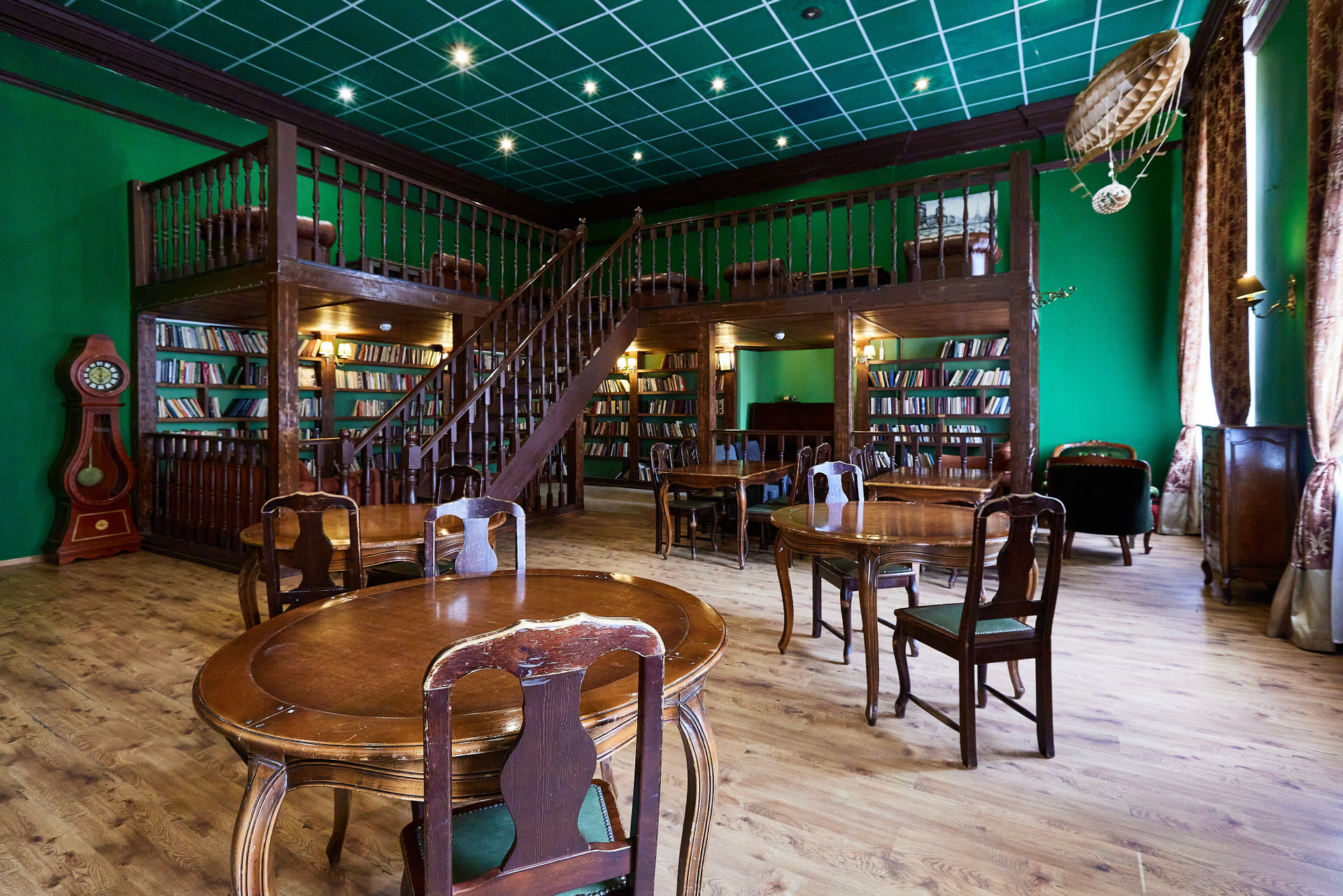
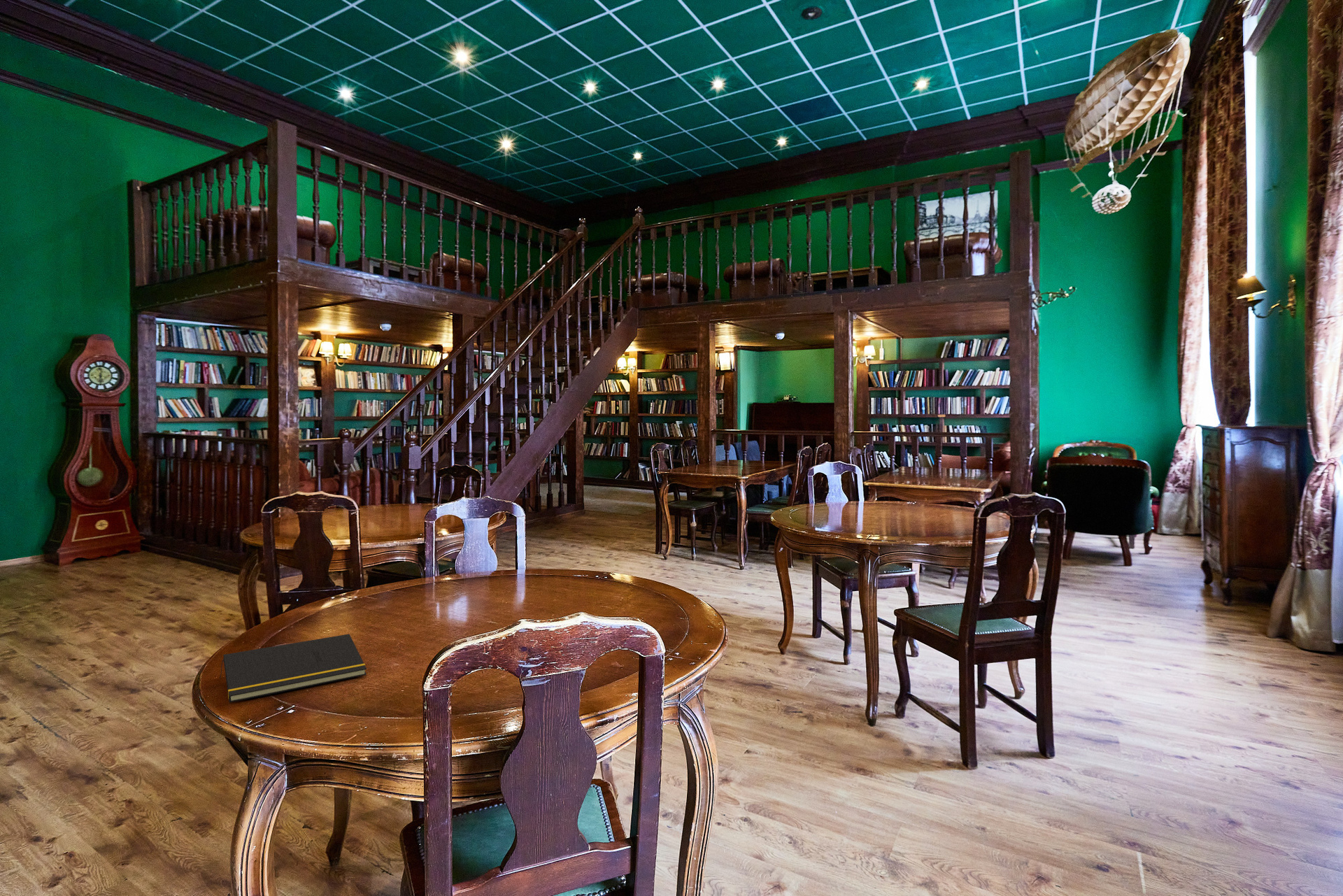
+ notepad [219,633,367,703]
